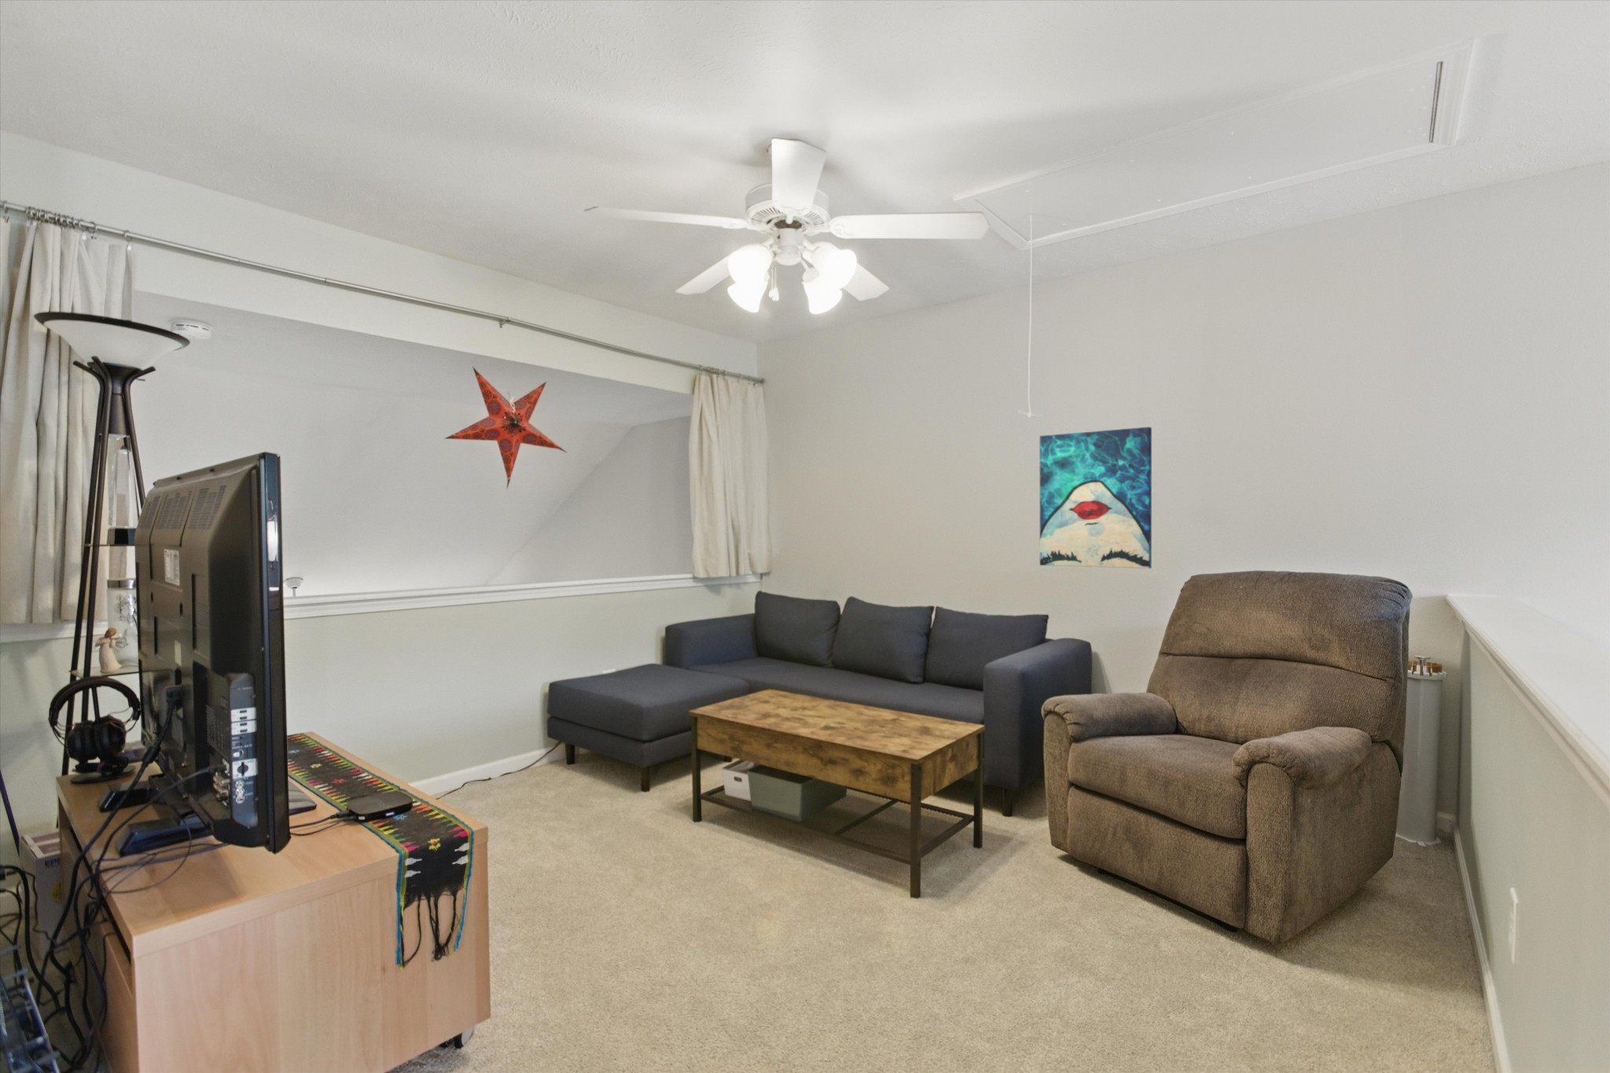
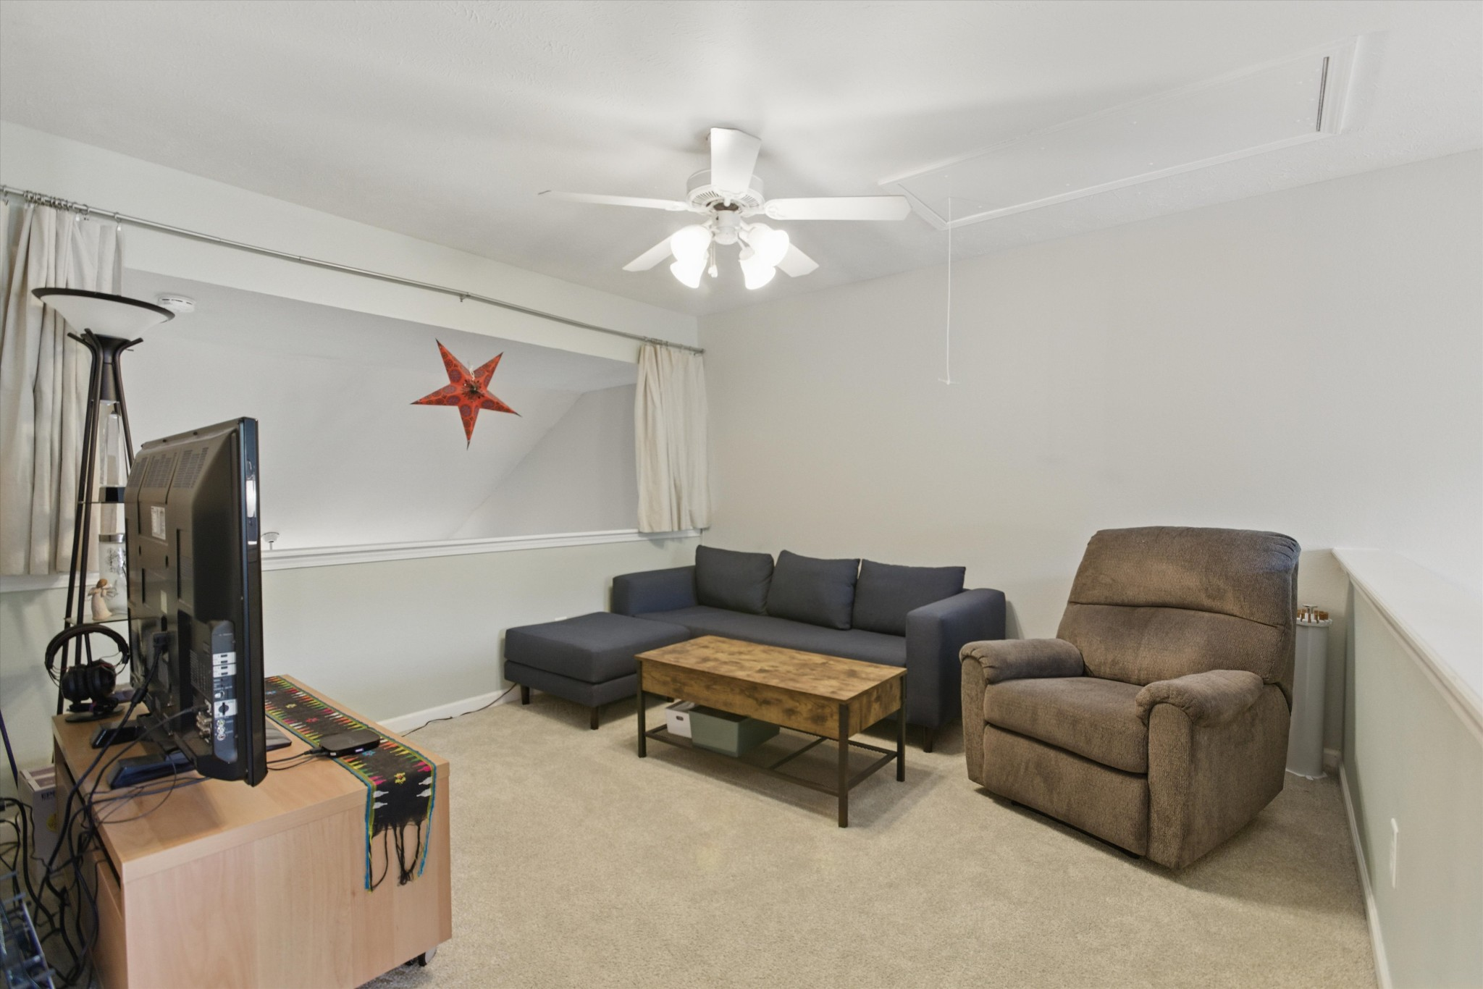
- wall art [1040,426,1152,570]
